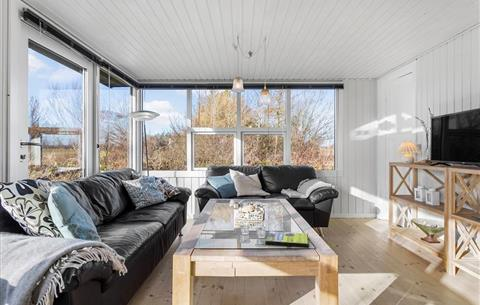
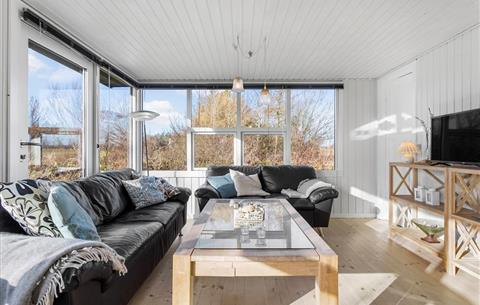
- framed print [264,230,310,249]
